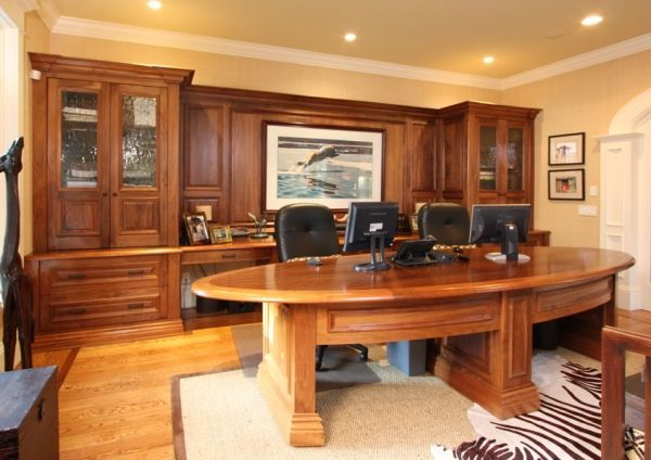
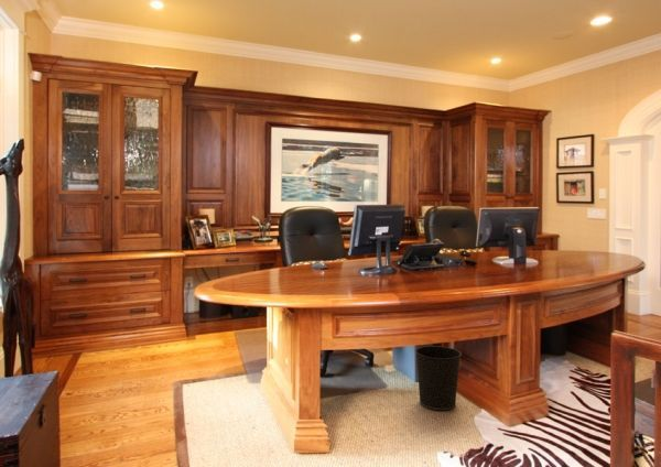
+ wastebasket [414,345,463,411]
